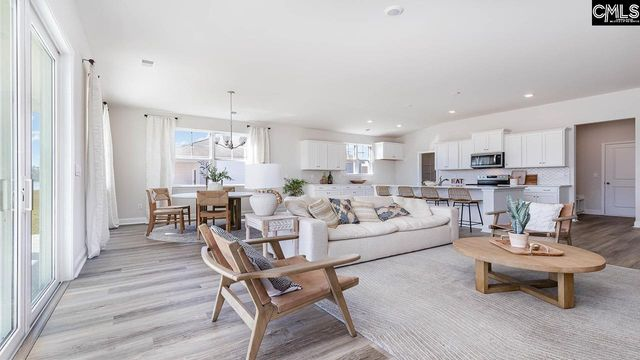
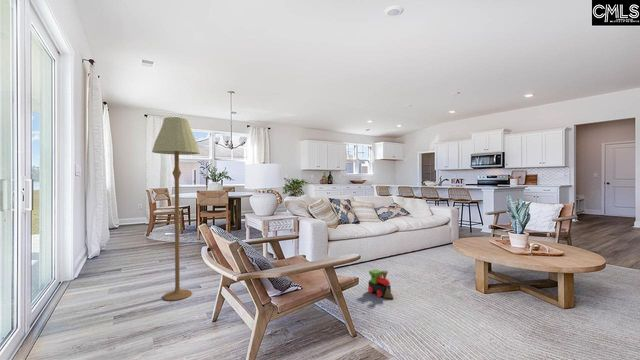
+ floor lamp [151,116,201,302]
+ toy train [367,268,395,300]
